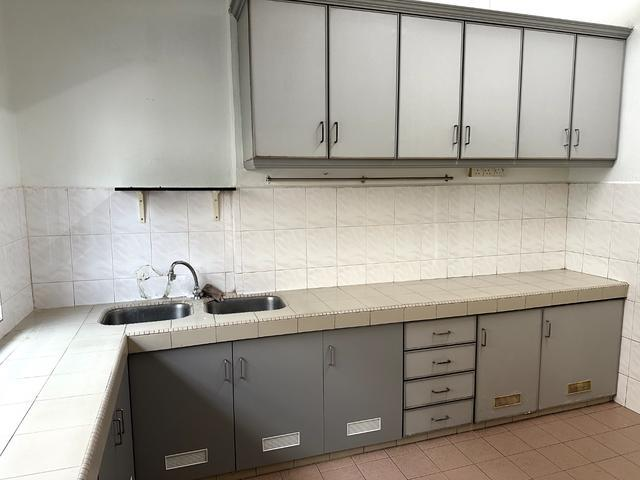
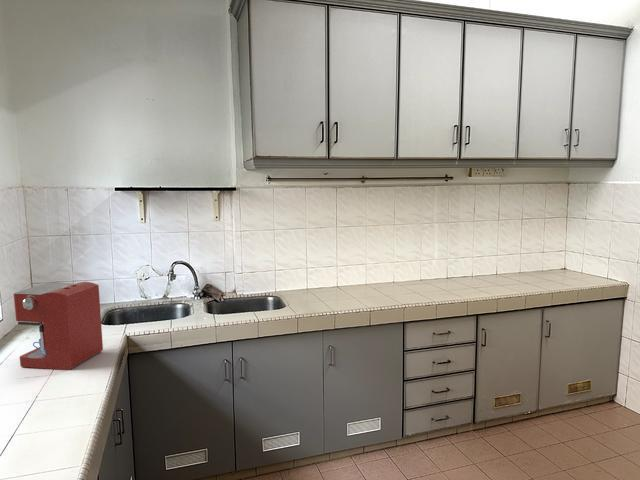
+ coffee maker [12,281,104,371]
